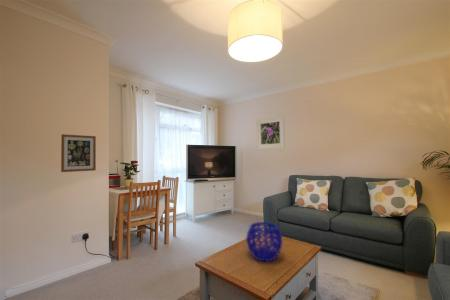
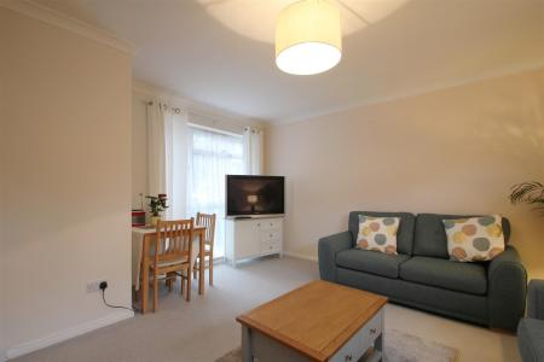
- decorative bowl [245,221,284,262]
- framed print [256,115,286,150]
- wall art [60,133,97,173]
